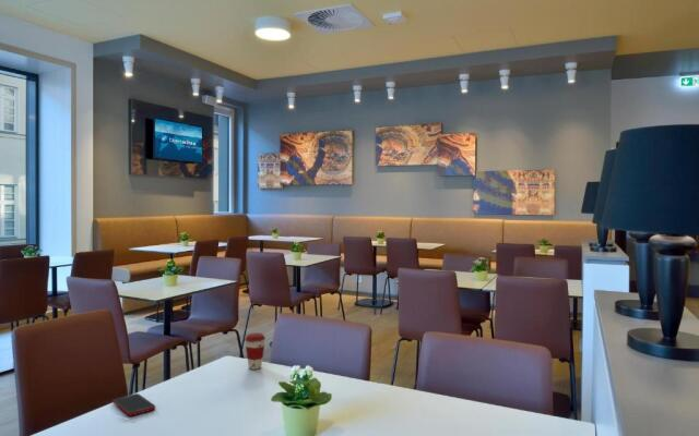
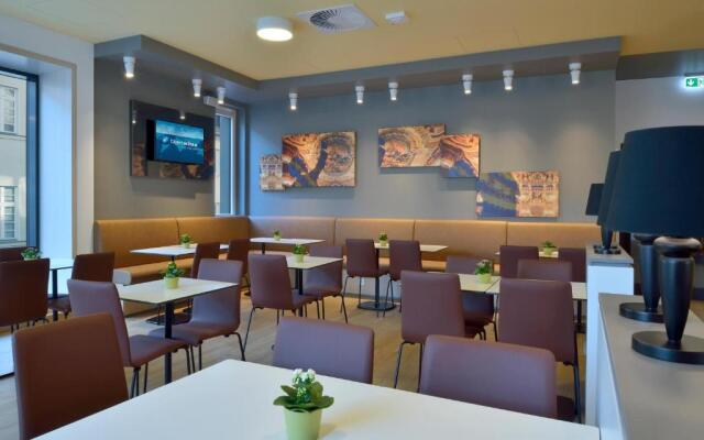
- cell phone [111,392,156,417]
- coffee cup [244,331,266,371]
